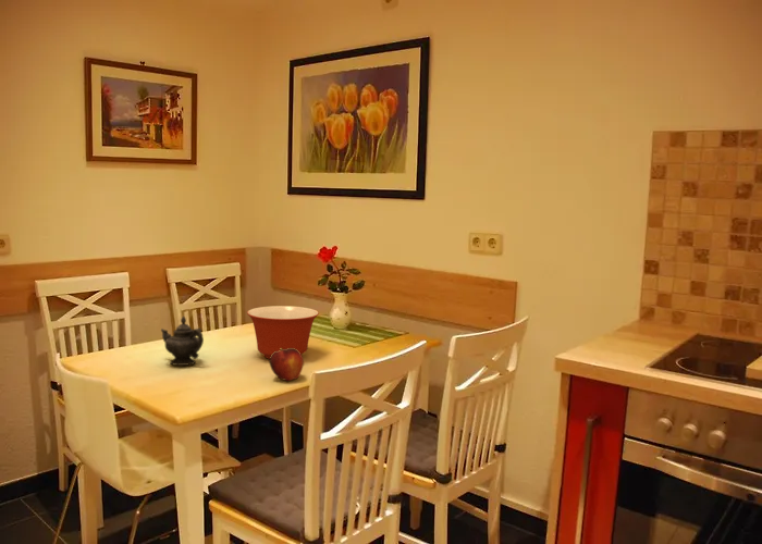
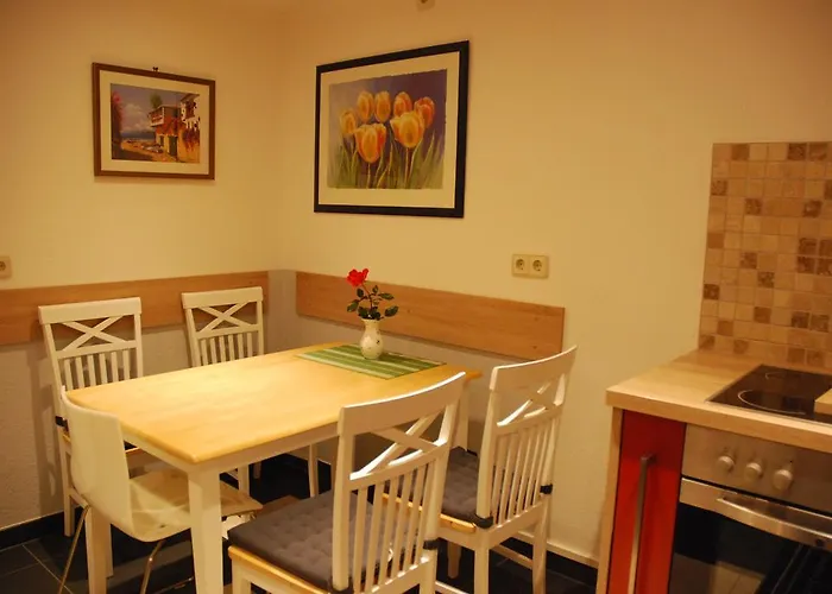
- teapot [160,316,205,367]
- mixing bowl [246,305,320,360]
- fruit [269,348,305,382]
